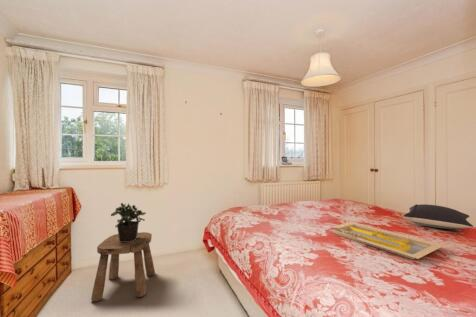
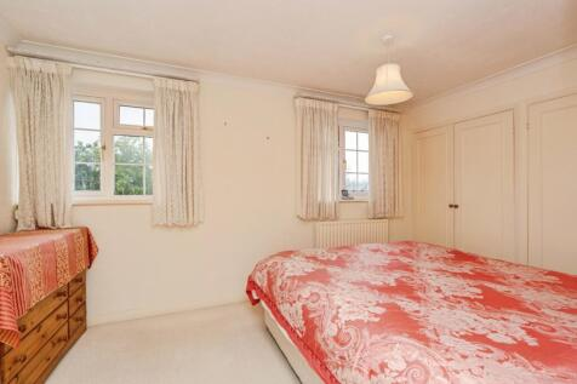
- stool [90,231,156,302]
- serving tray [332,221,445,260]
- pillow [402,203,474,230]
- potted plant [110,202,147,242]
